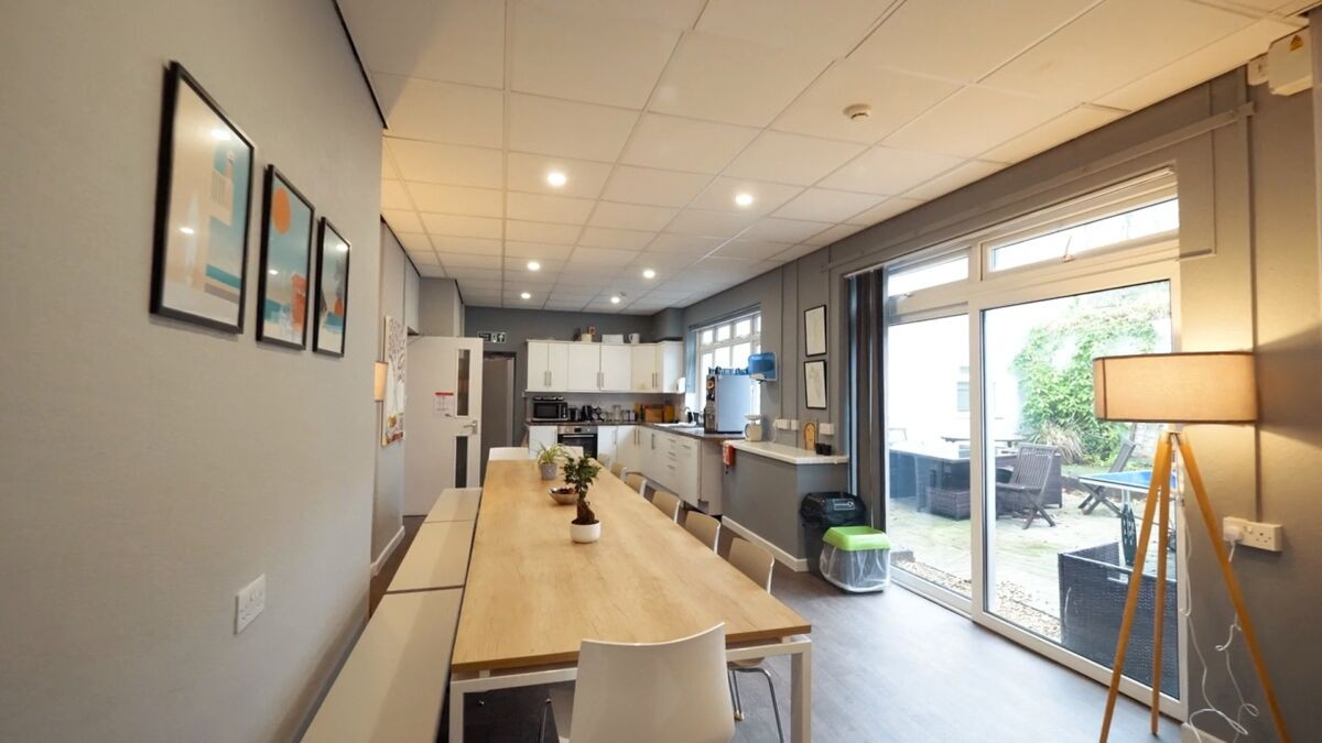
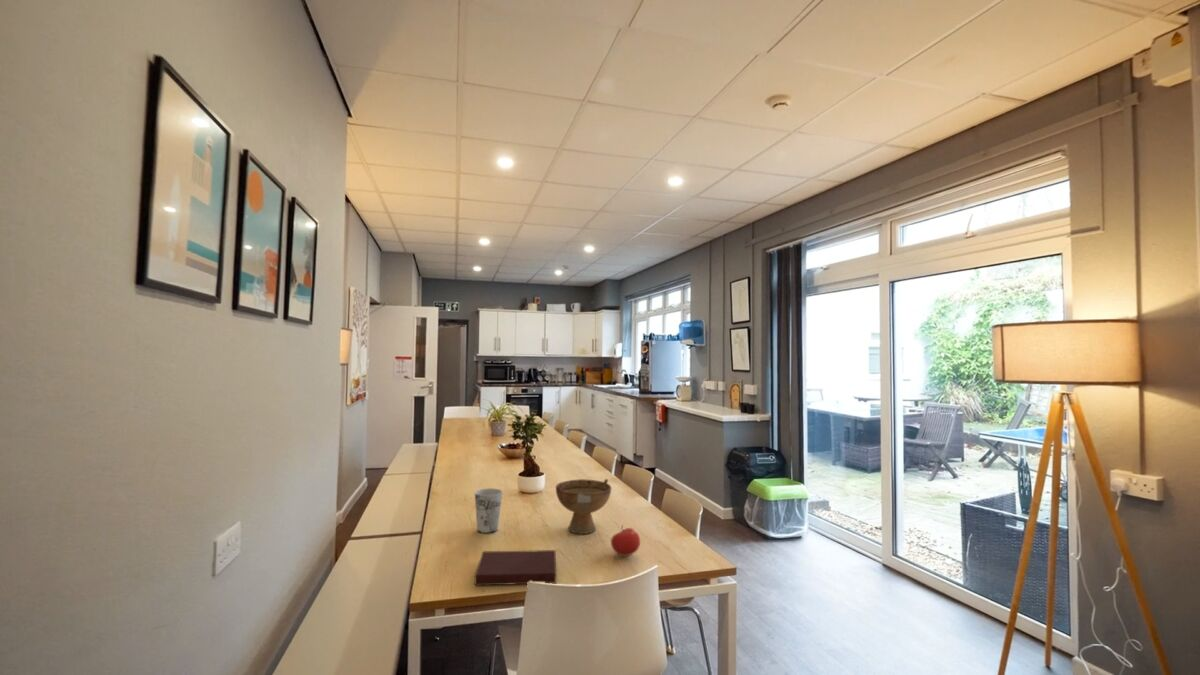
+ notebook [474,549,557,586]
+ fruit [610,525,641,557]
+ cup [474,487,503,534]
+ ceramic bowl [555,478,612,535]
